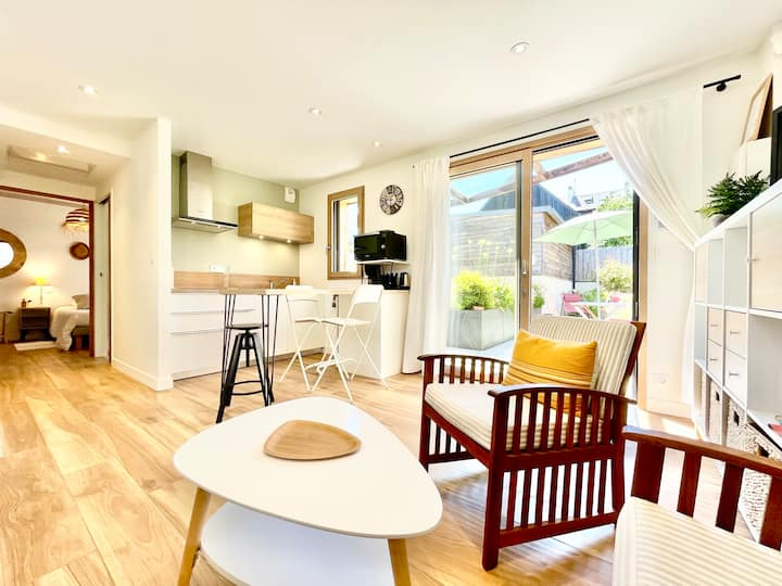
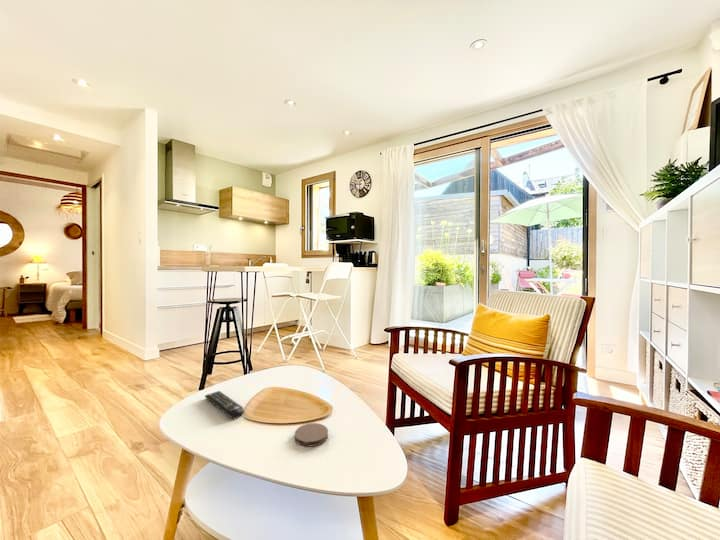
+ remote control [204,390,245,420]
+ coaster [294,422,329,448]
